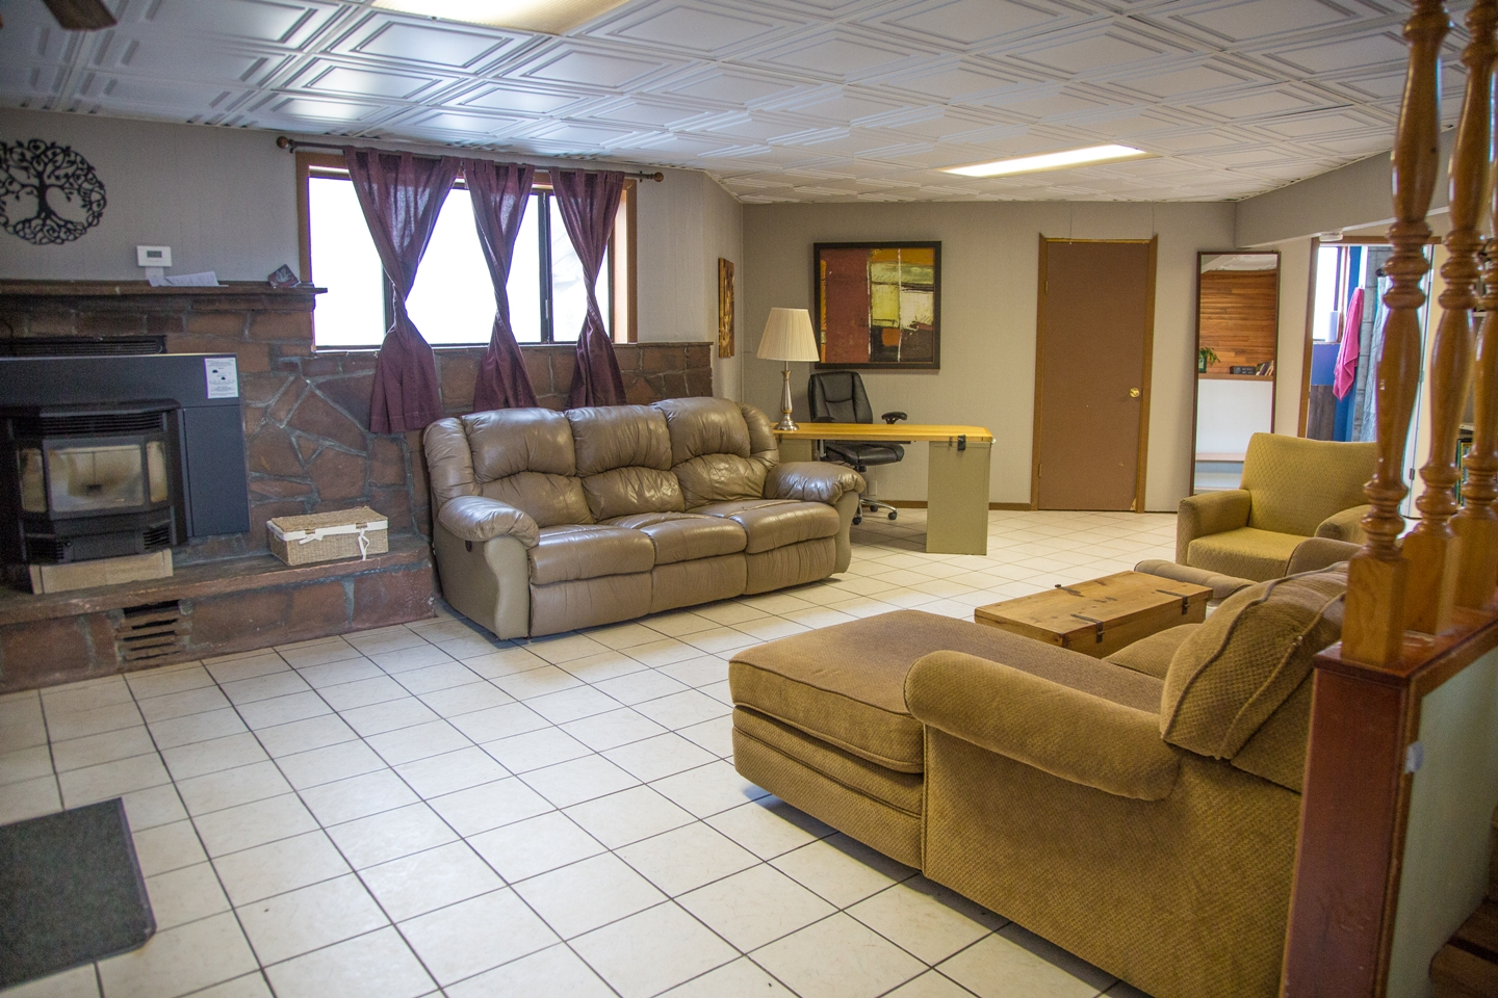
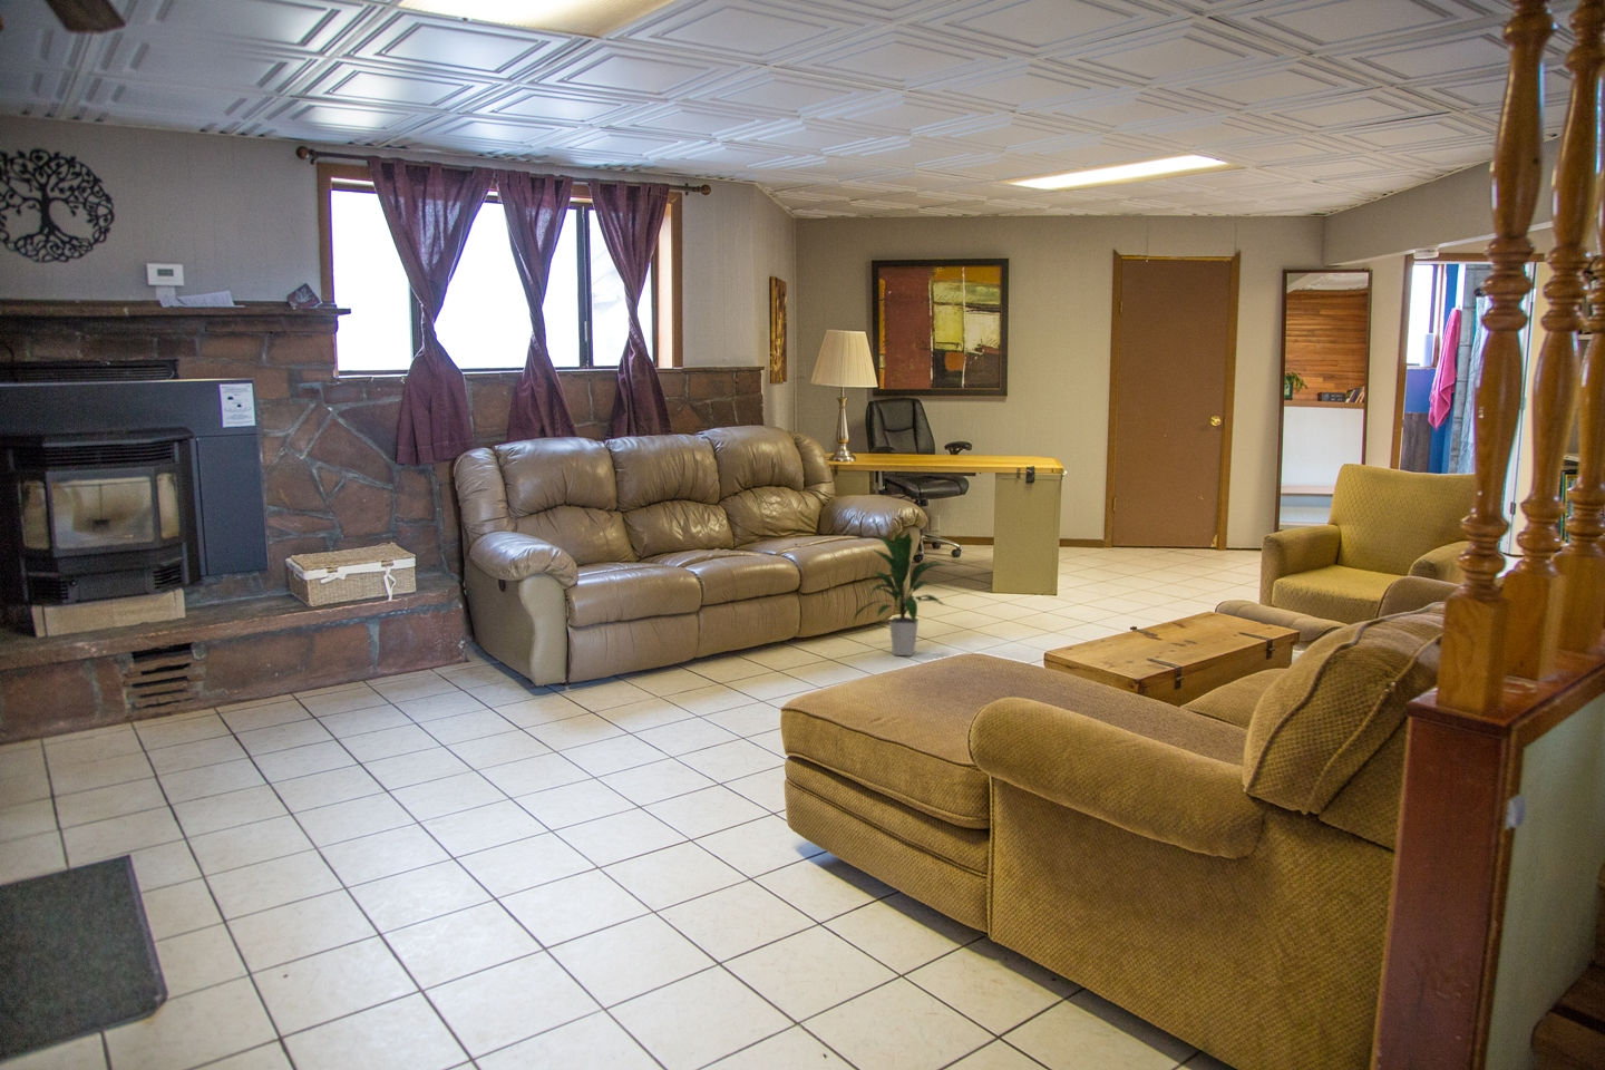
+ indoor plant [851,529,952,657]
